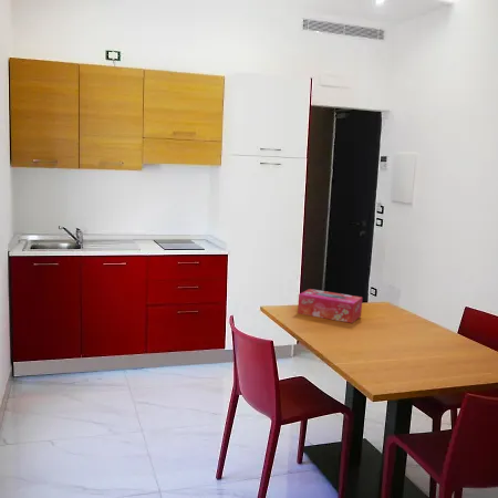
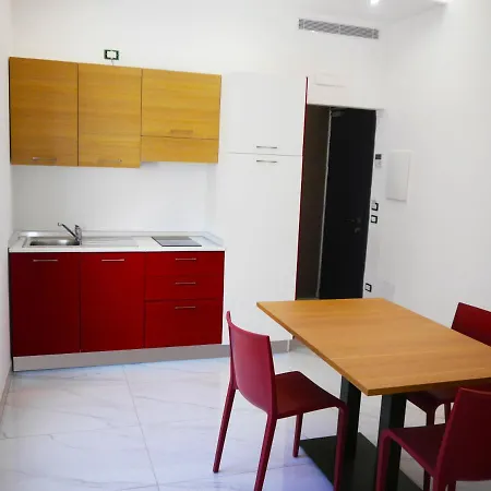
- tissue box [297,288,364,324]
